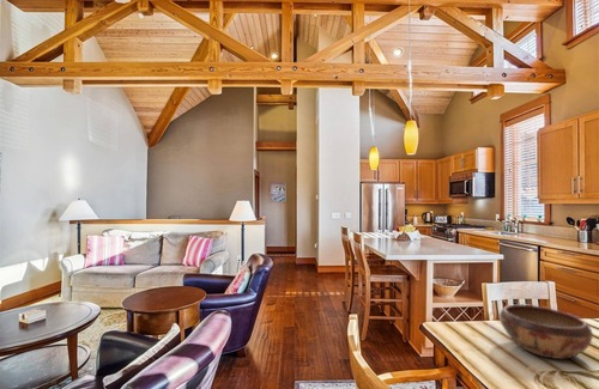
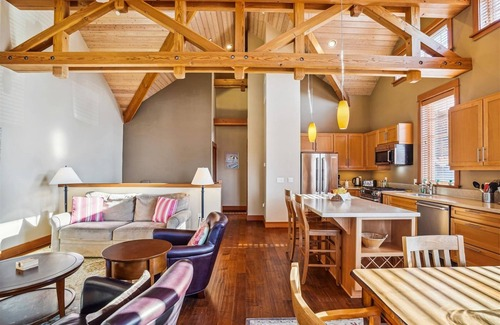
- decorative bowl [498,303,594,360]
